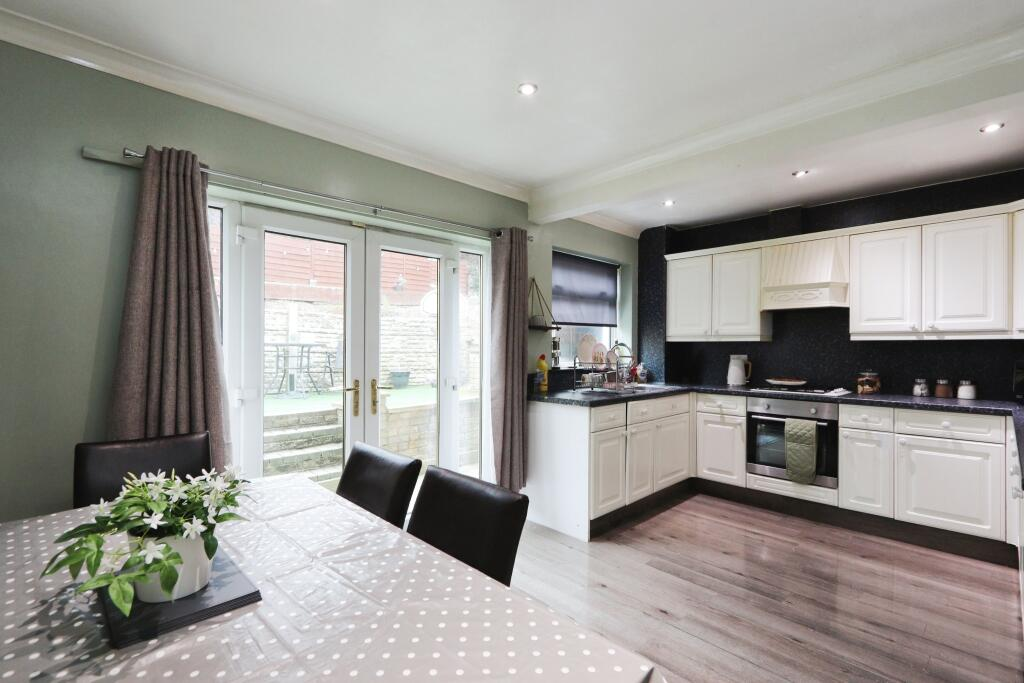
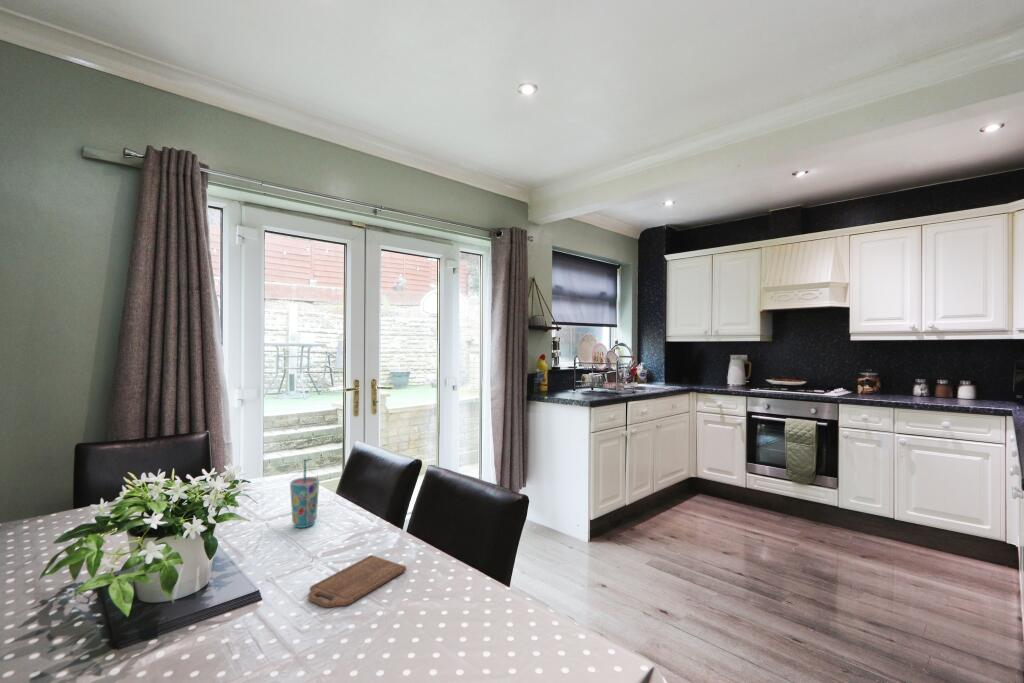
+ cup [289,458,320,529]
+ cutting board [307,554,407,609]
